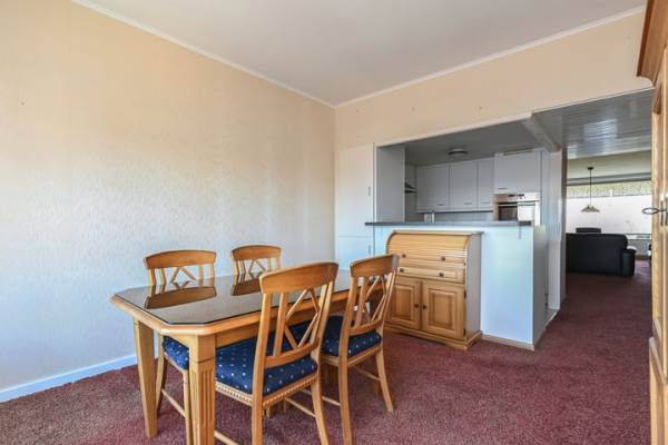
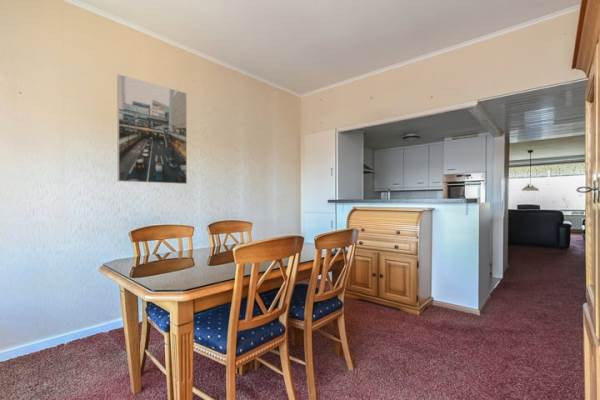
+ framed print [116,73,188,185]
